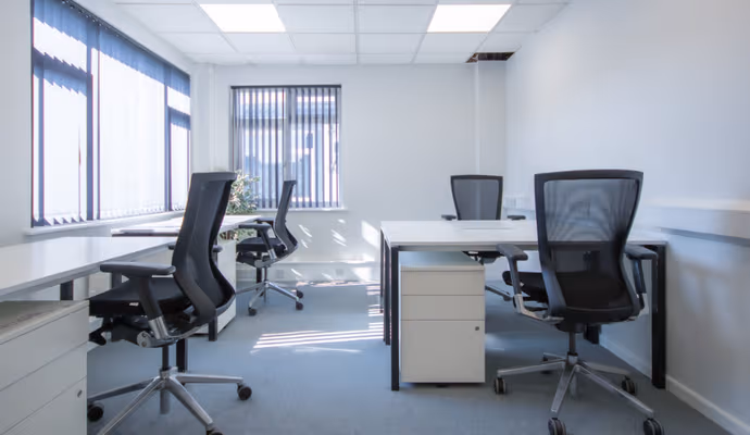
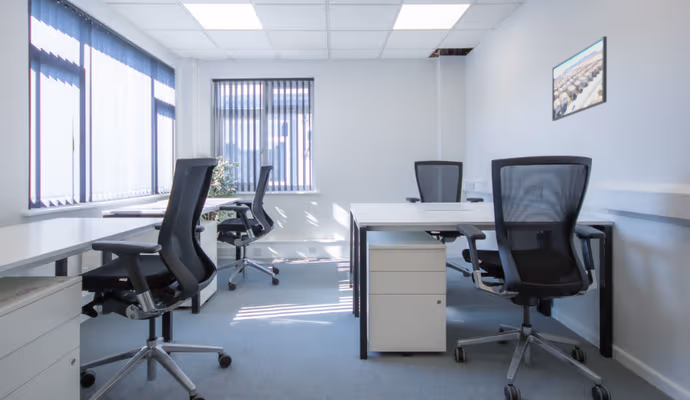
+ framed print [551,35,608,122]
